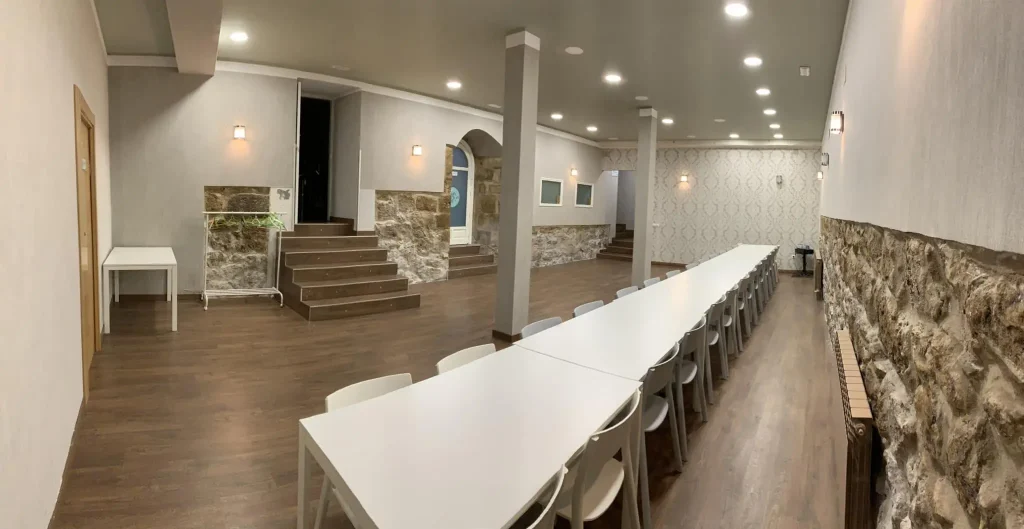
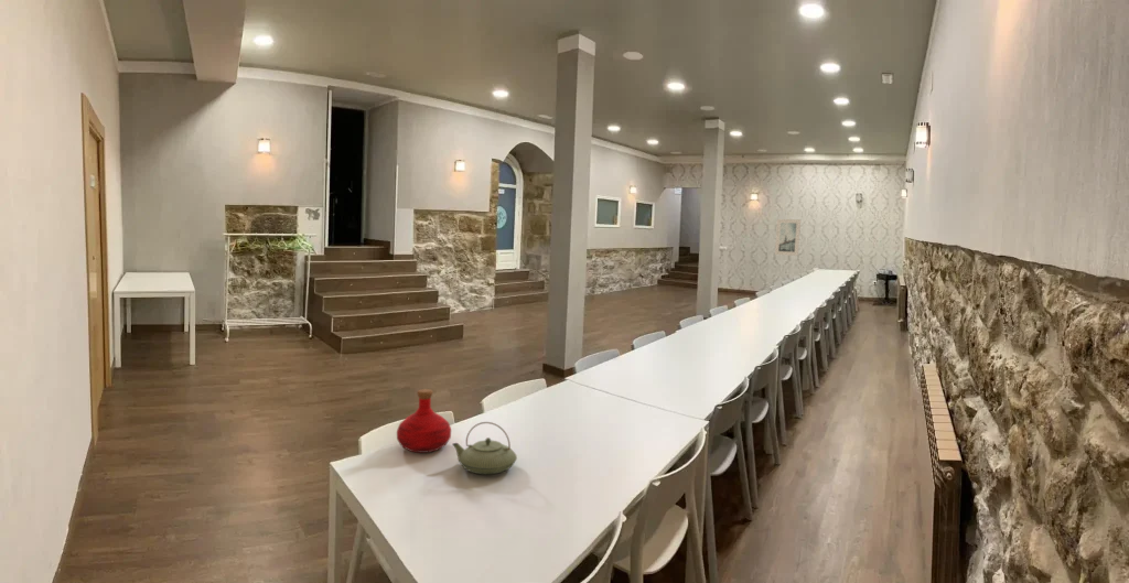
+ teapot [451,421,518,476]
+ bottle [396,388,452,454]
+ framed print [774,218,802,257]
